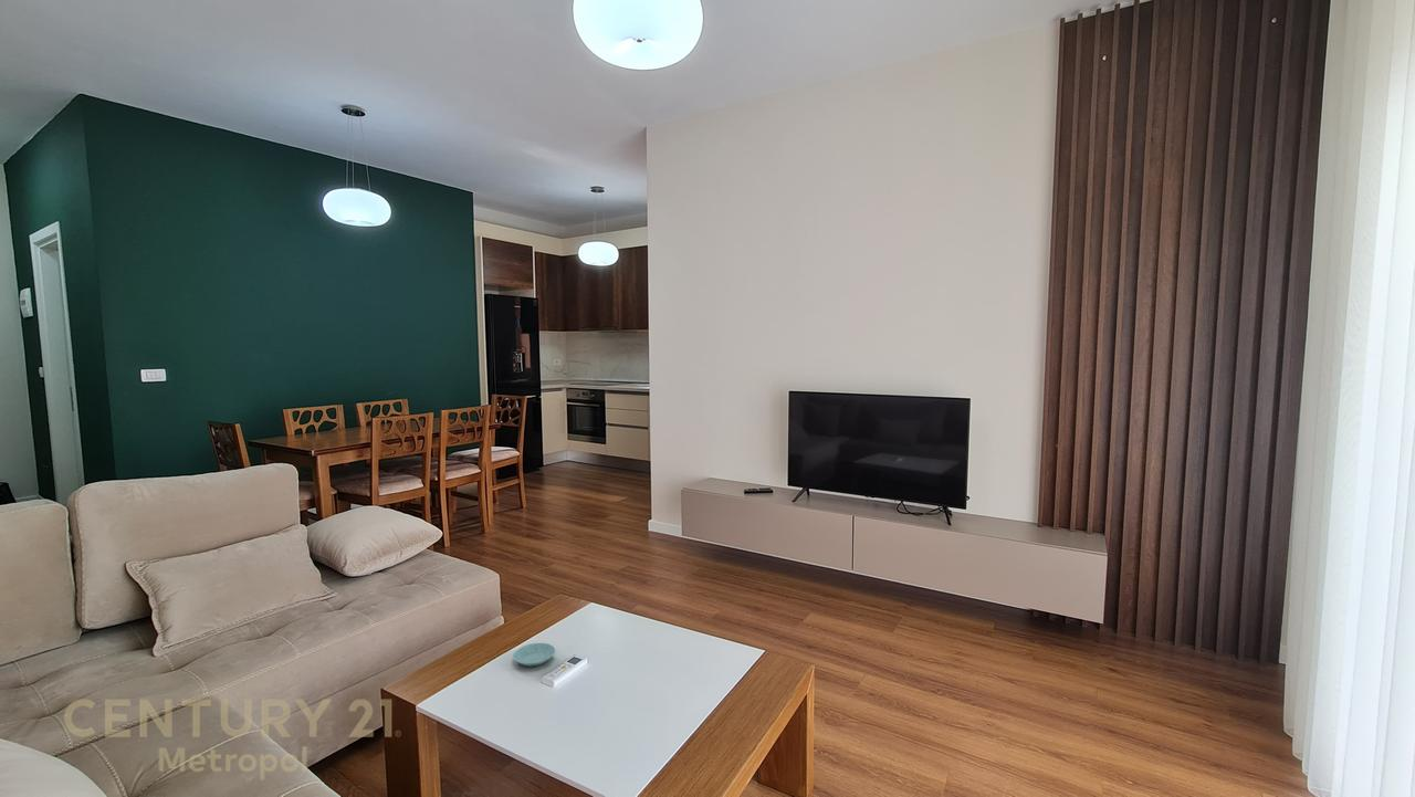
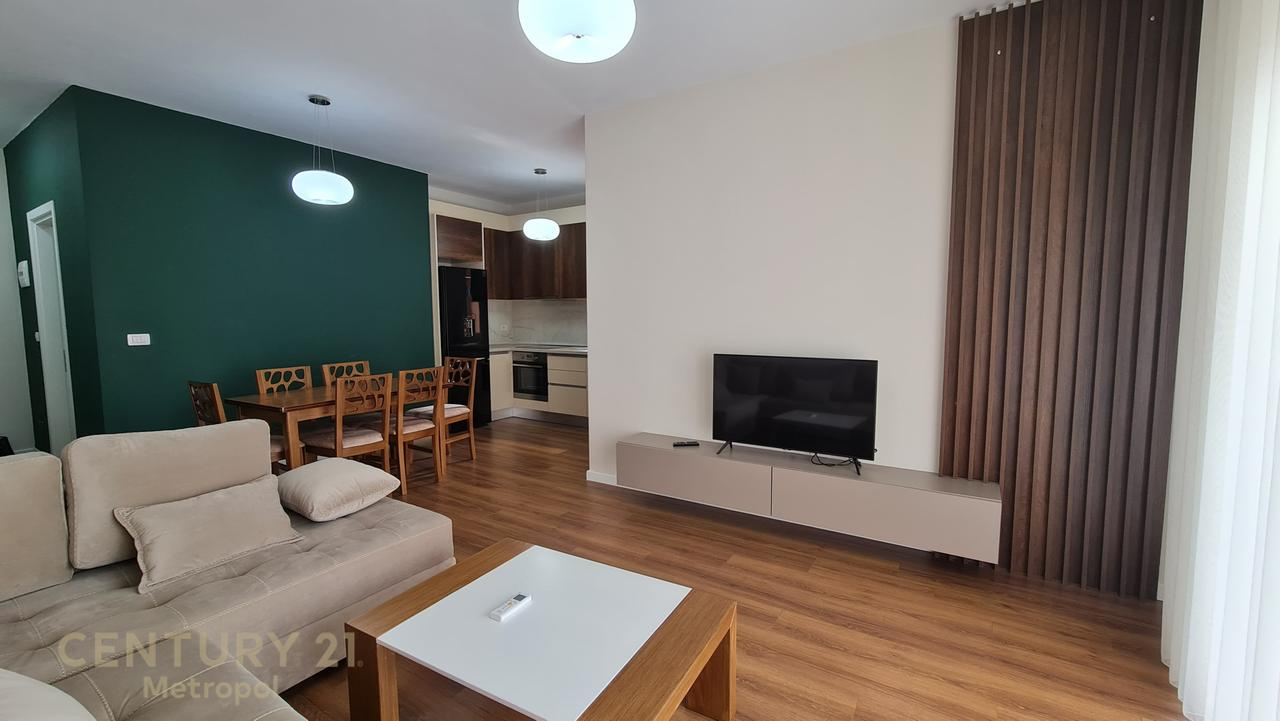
- saucer [512,642,556,668]
